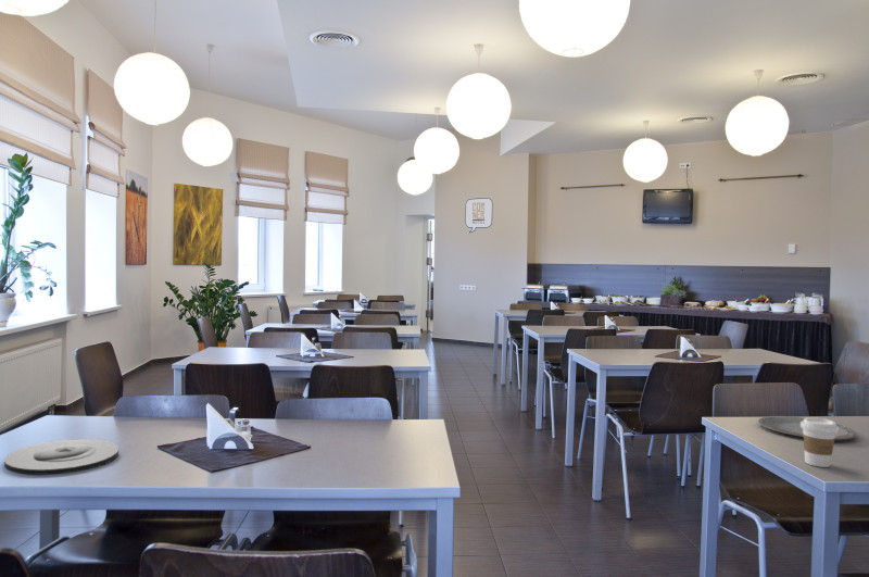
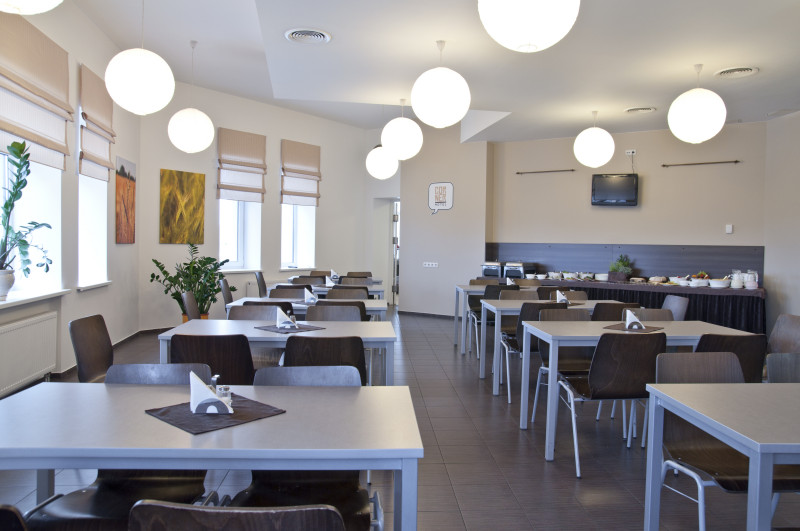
- coffee cup [801,416,839,468]
- plate [757,415,857,441]
- plate [3,438,119,476]
